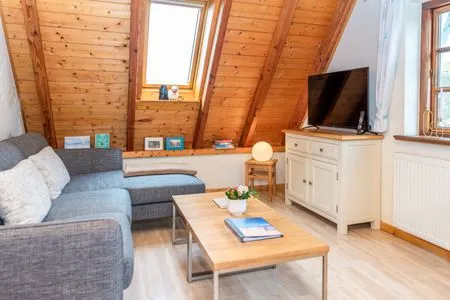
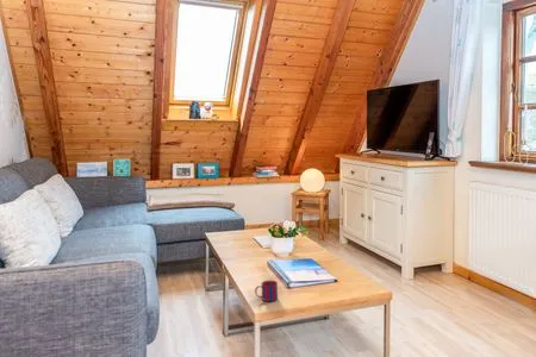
+ mug [254,280,279,302]
